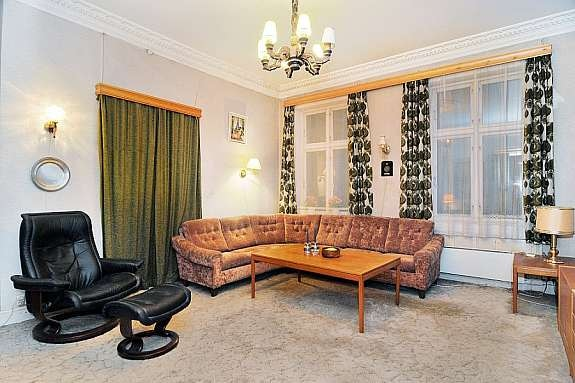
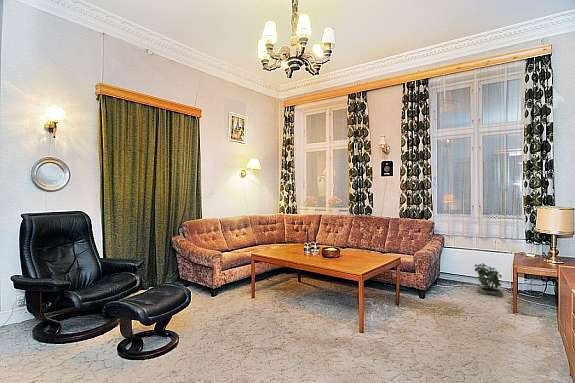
+ potted plant [474,262,504,298]
